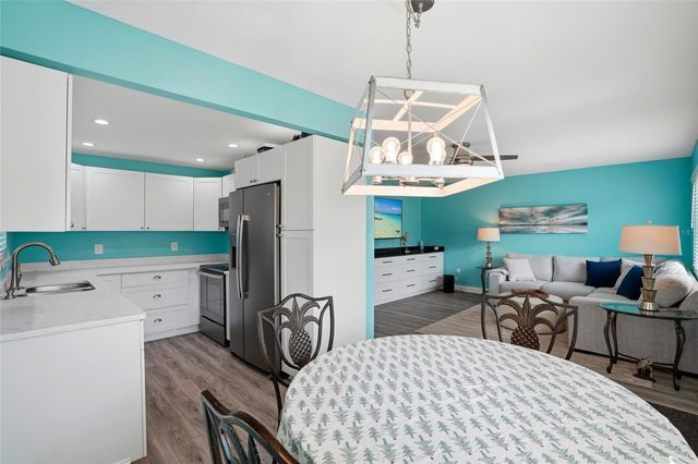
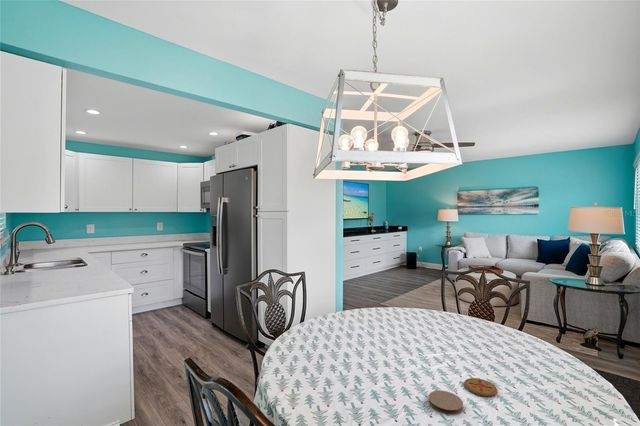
+ coaster [463,377,499,397]
+ coaster [427,390,464,416]
